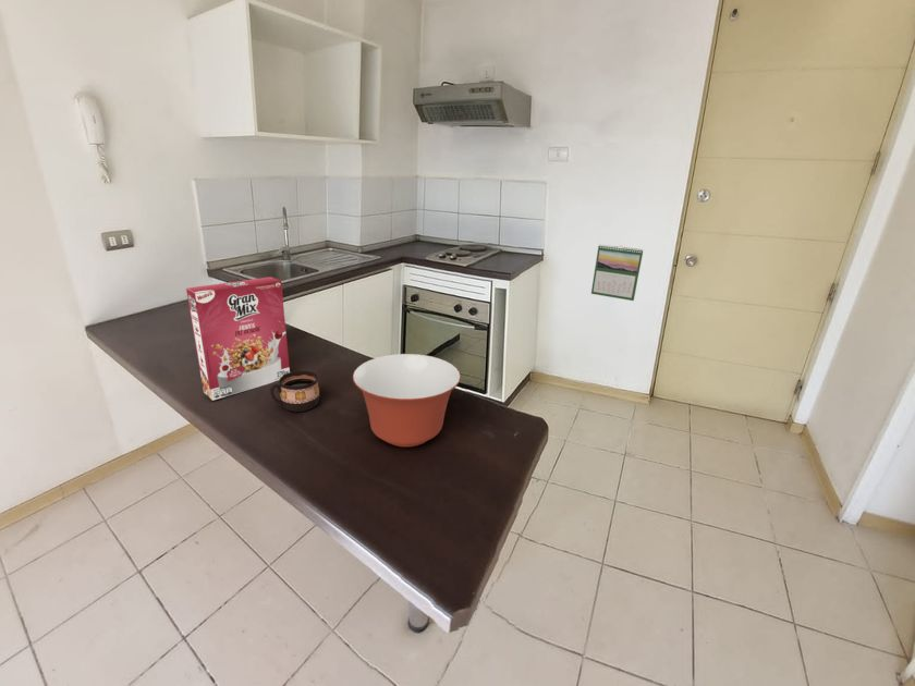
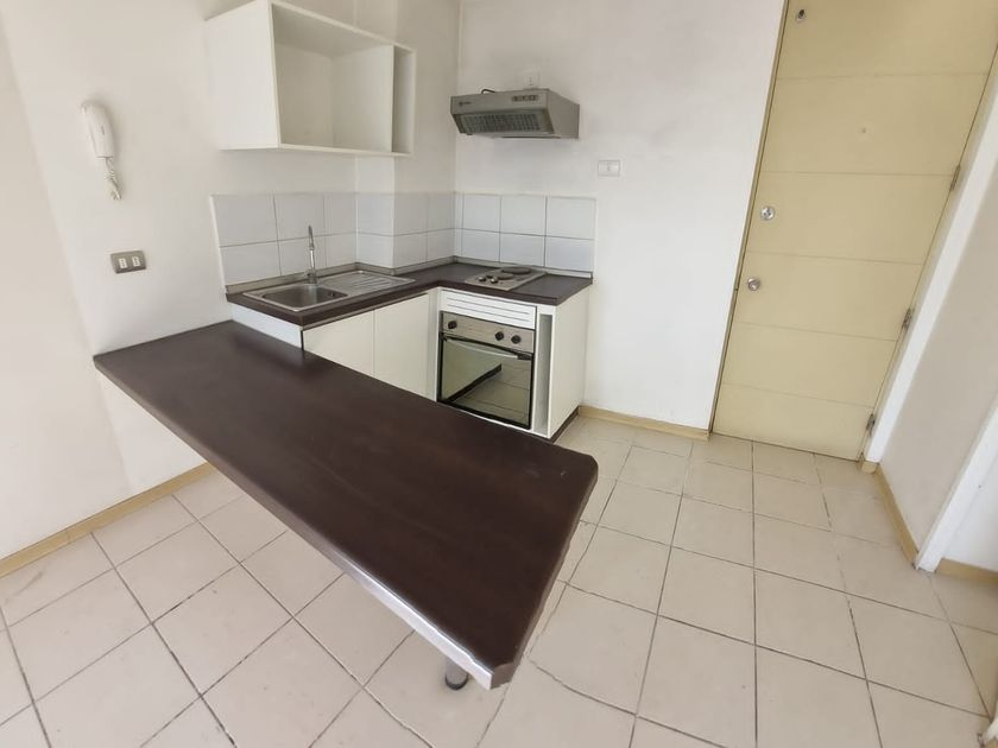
- calendar [590,243,644,302]
- cup [269,370,320,413]
- mixing bowl [352,353,462,448]
- cereal box [185,275,291,402]
